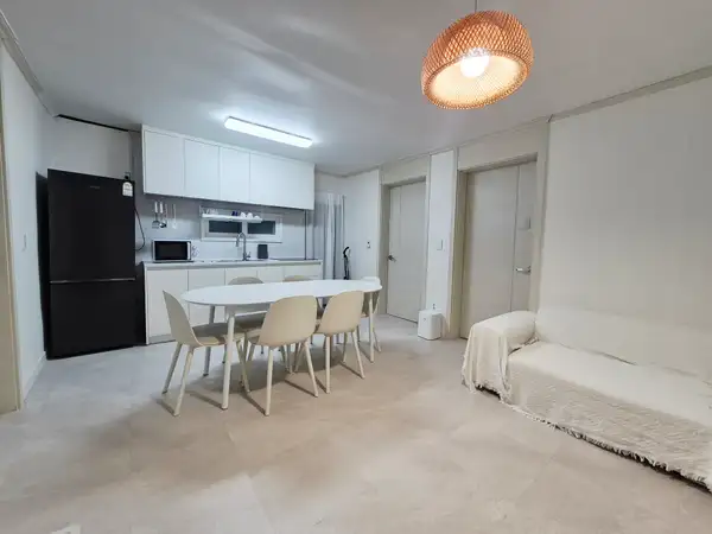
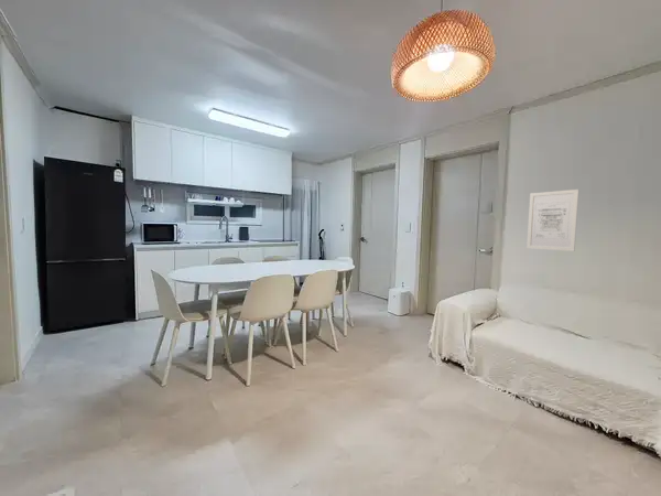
+ wall art [525,188,581,252]
